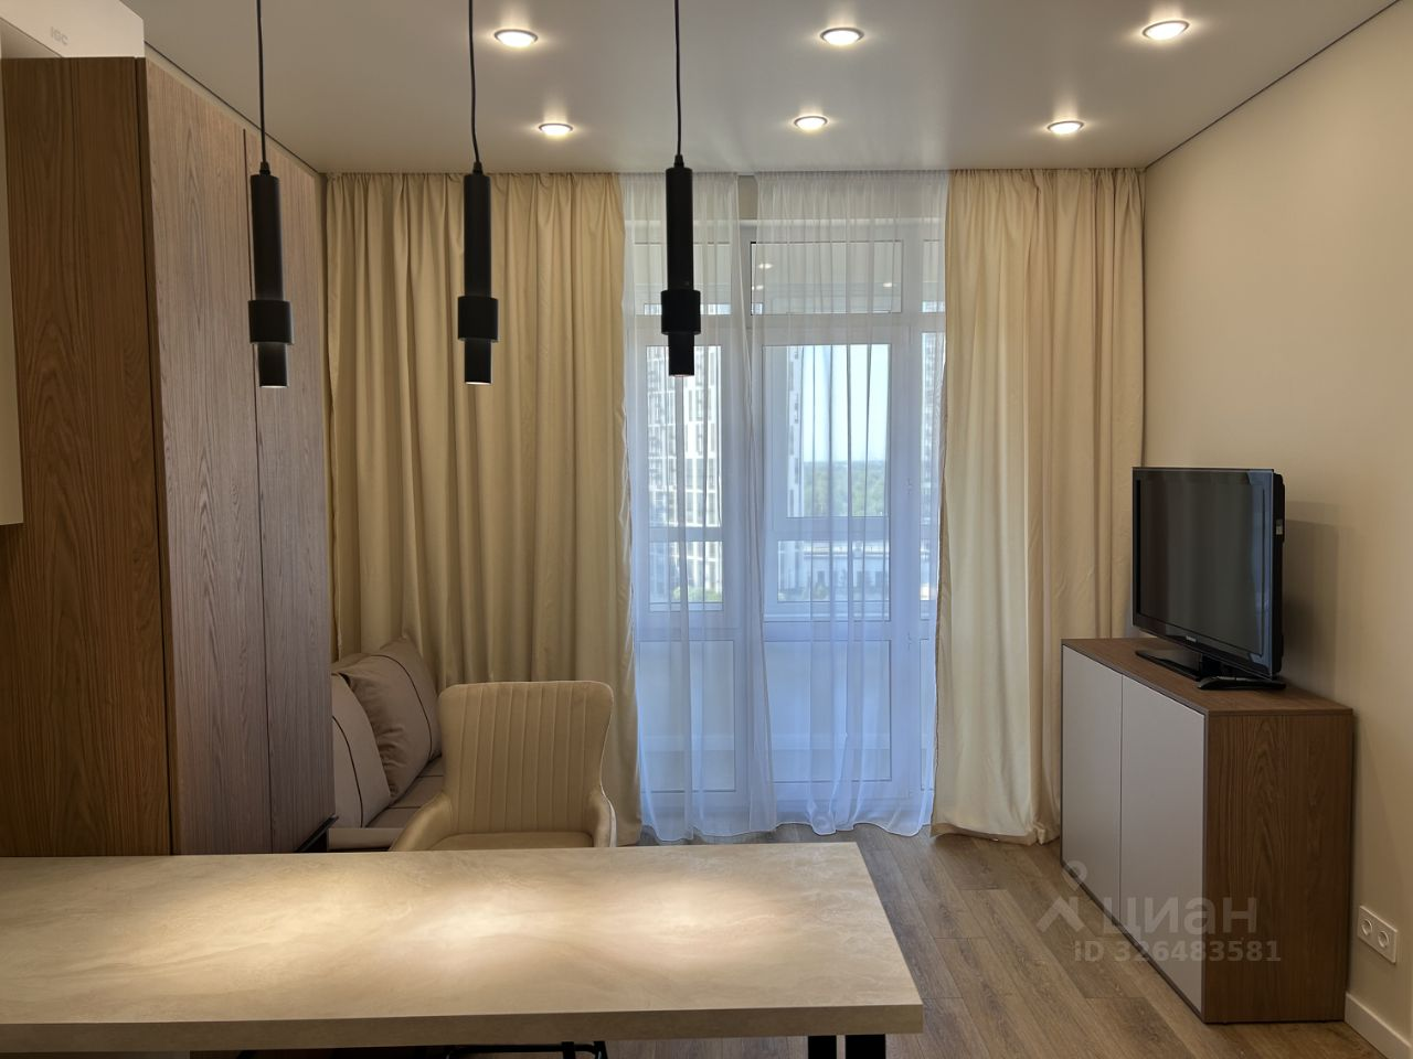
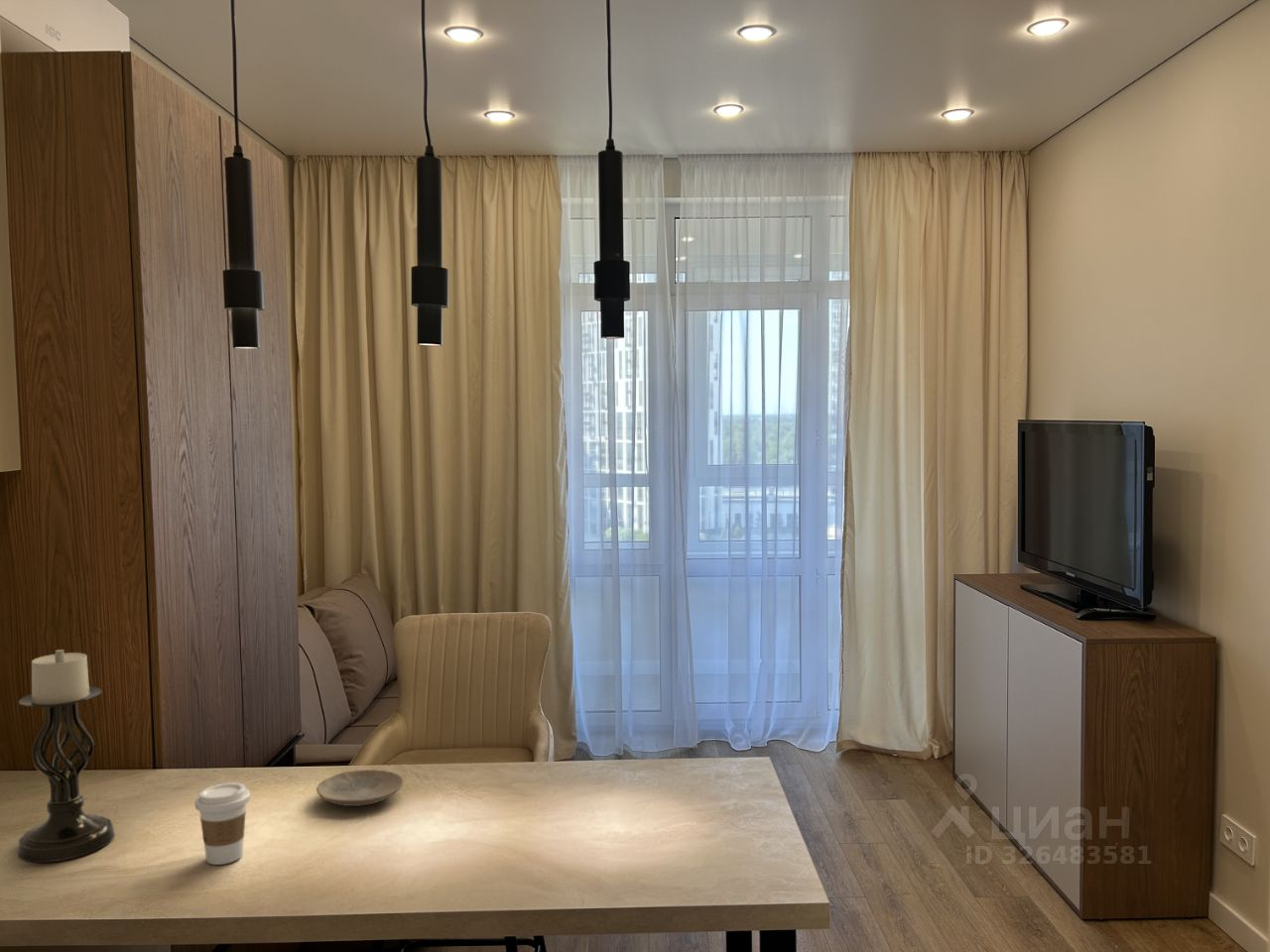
+ plate [316,769,405,807]
+ candle holder [16,649,116,864]
+ coffee cup [193,781,251,866]
